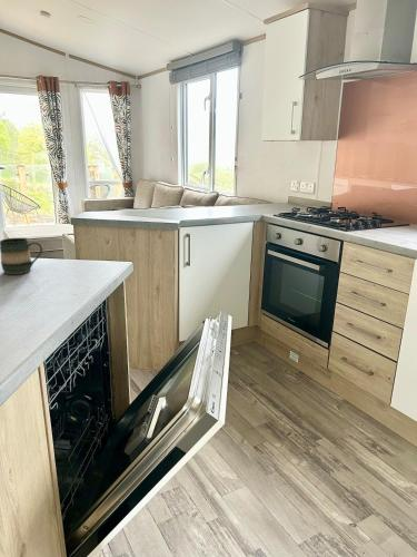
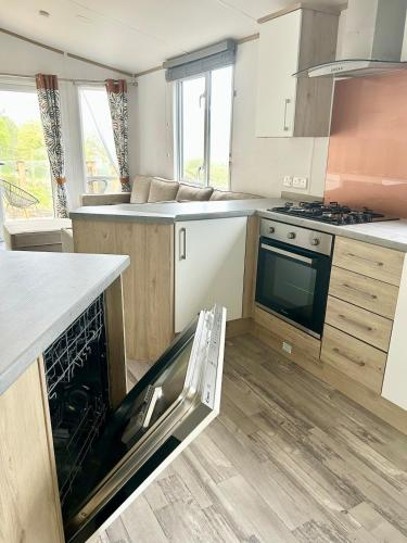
- mug [0,237,43,275]
